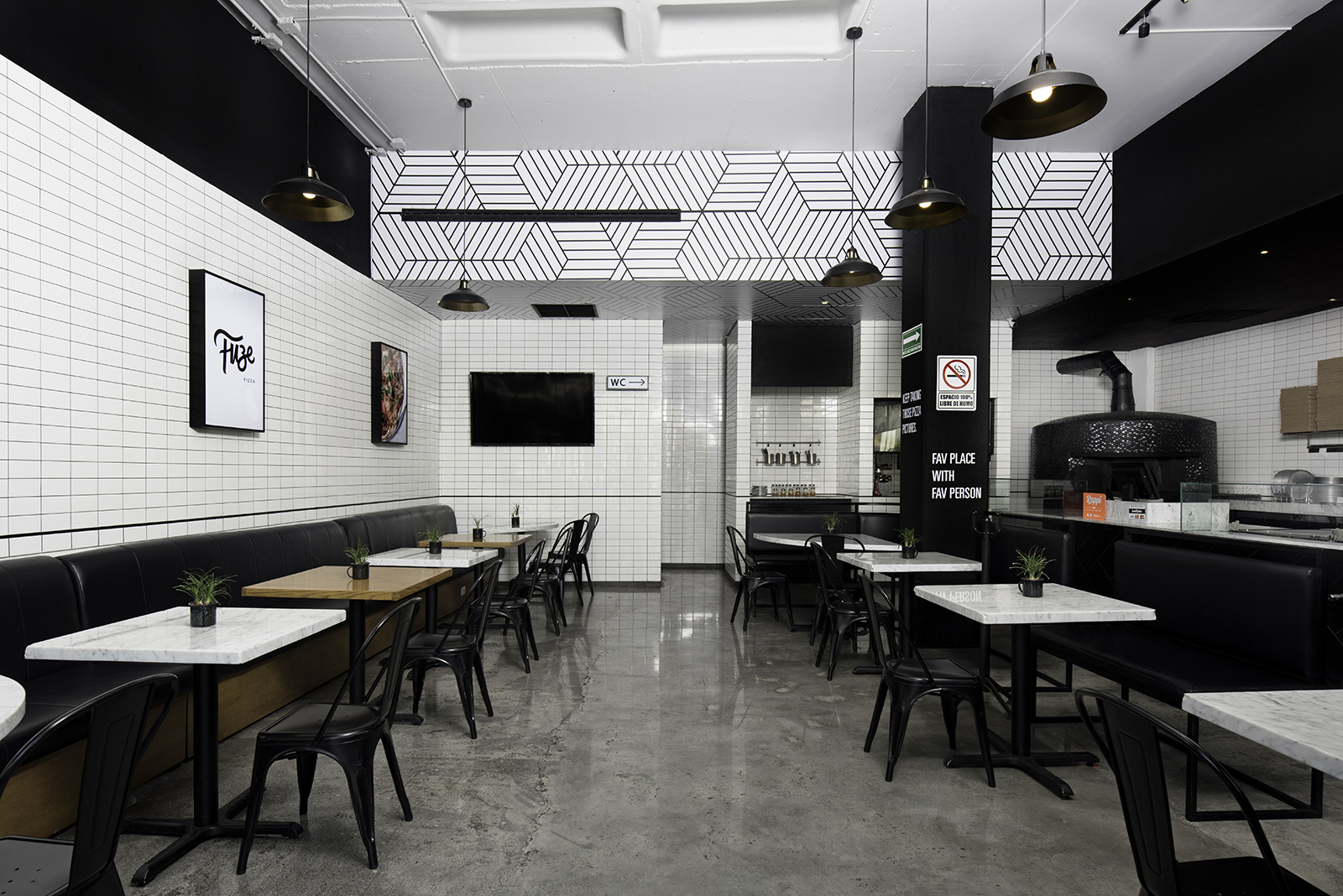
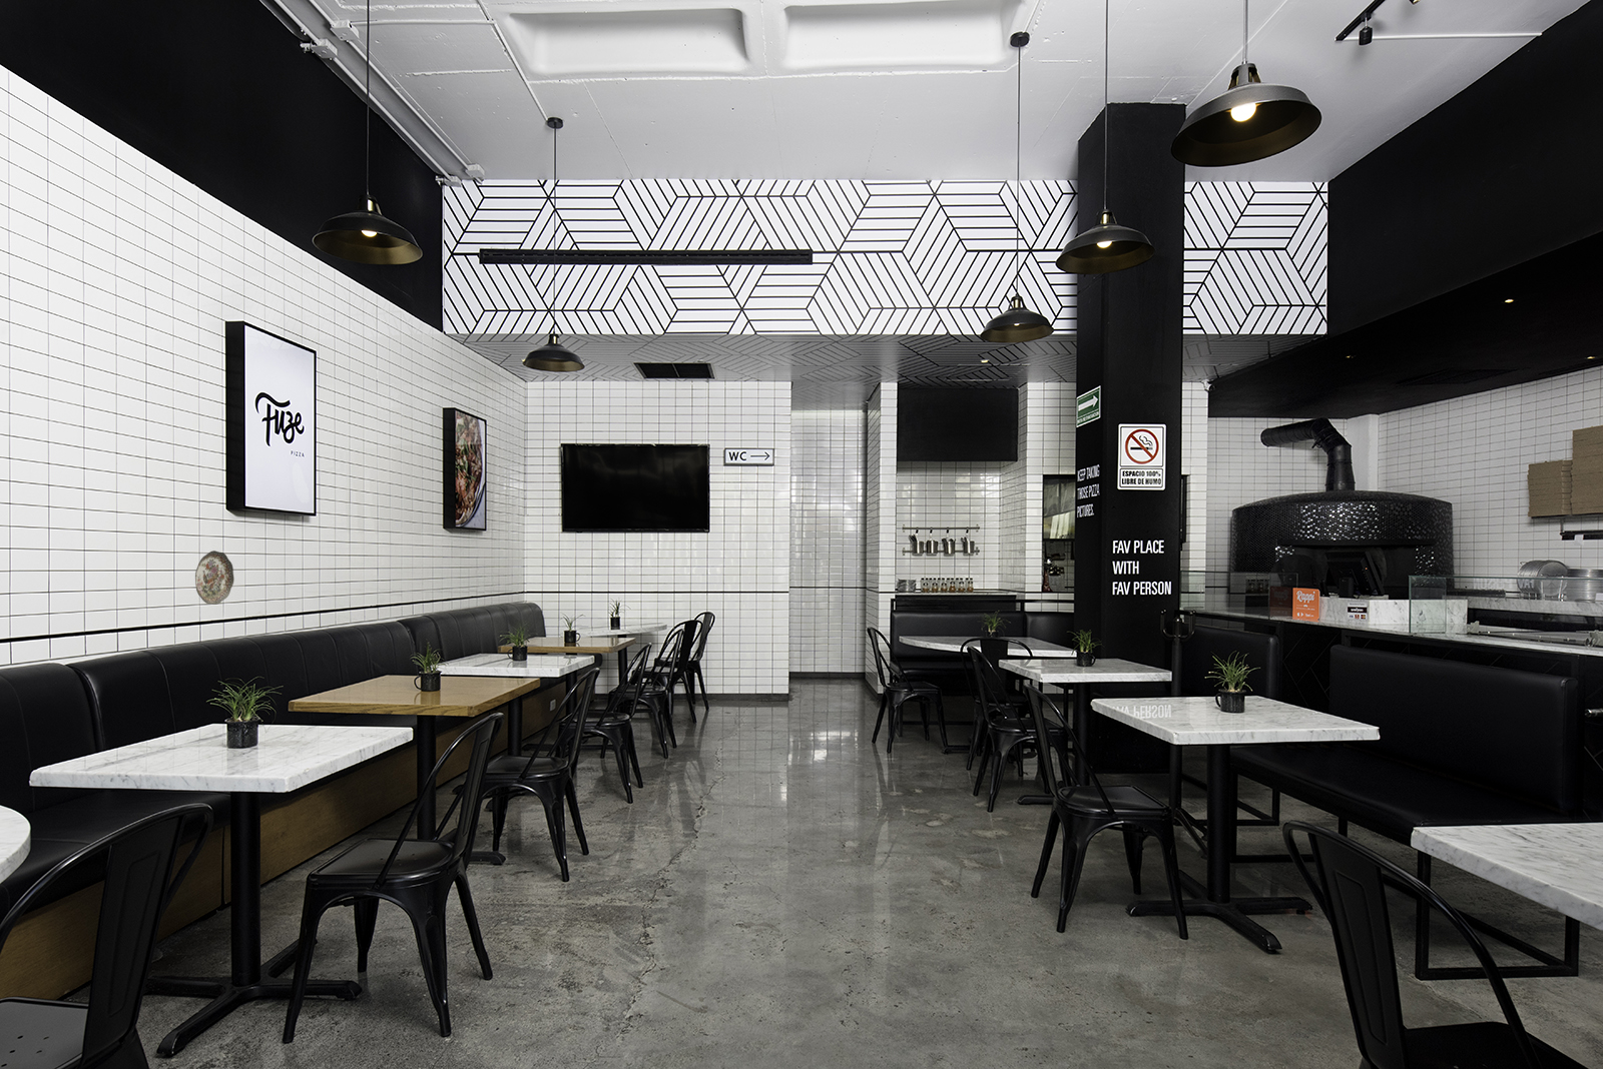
+ decorative plate [195,550,235,606]
